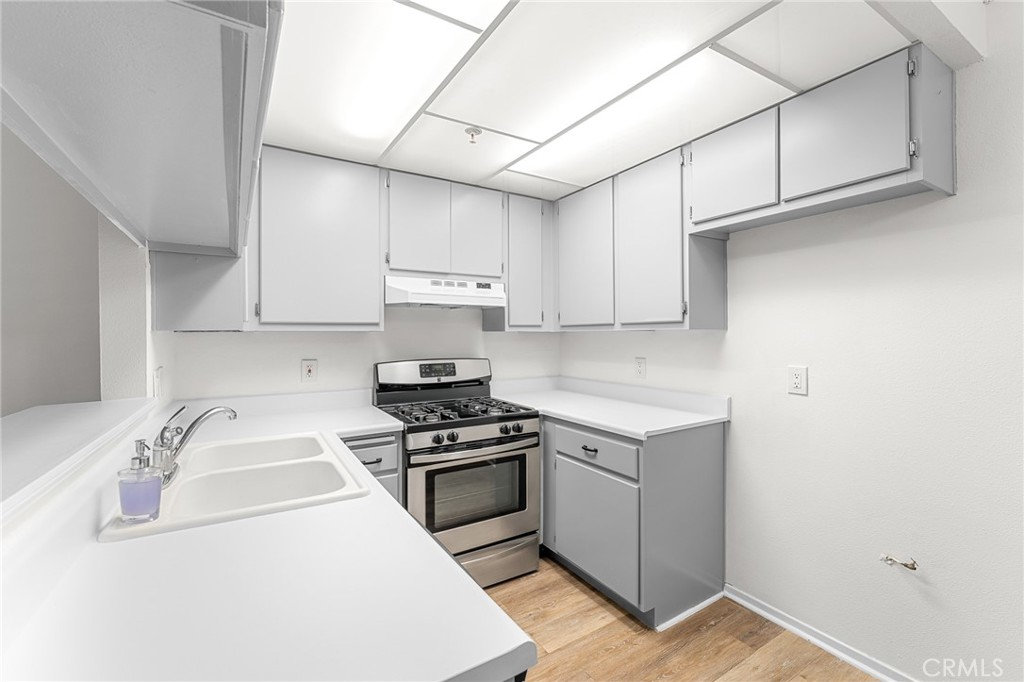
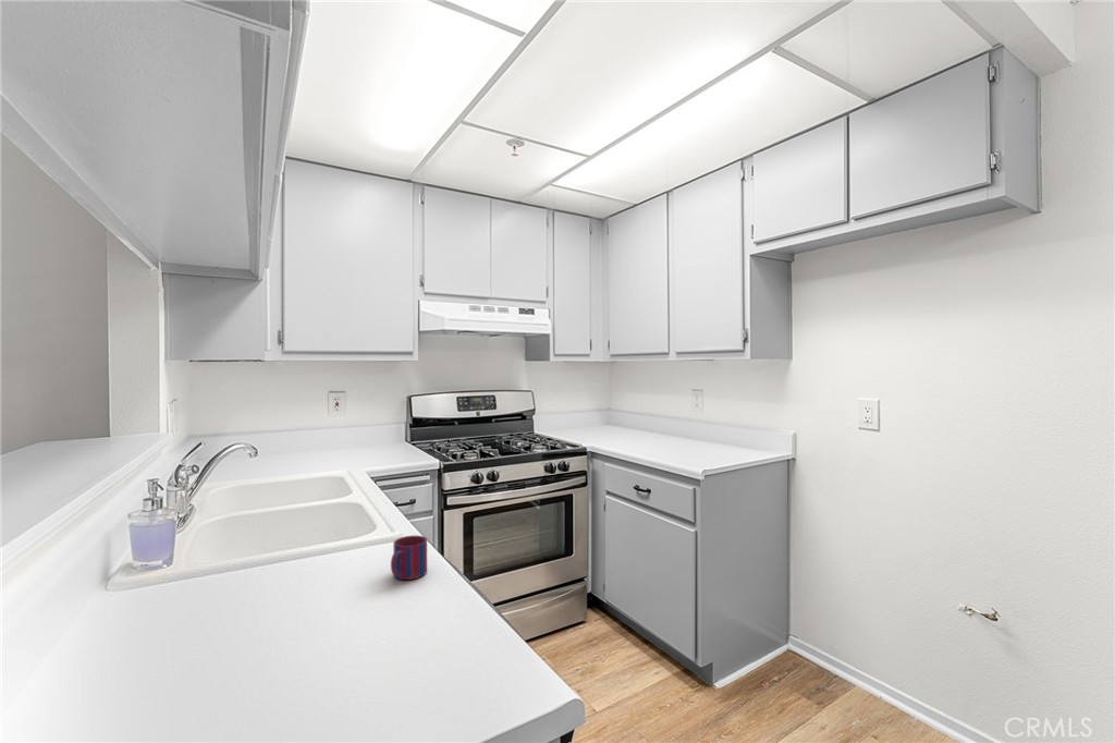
+ mug [390,535,428,581]
